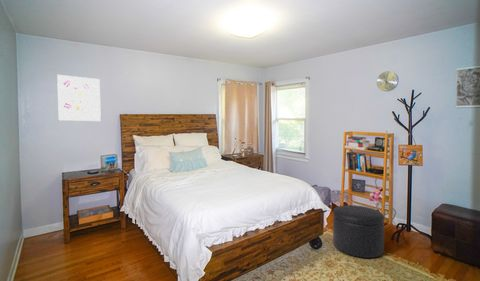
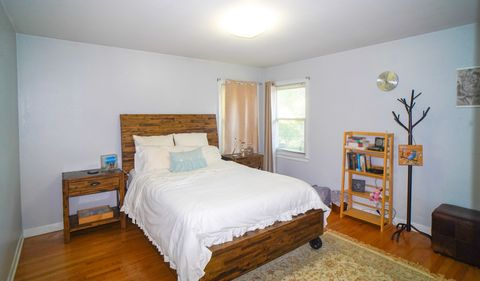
- wall art [56,74,102,122]
- ottoman [332,204,385,259]
